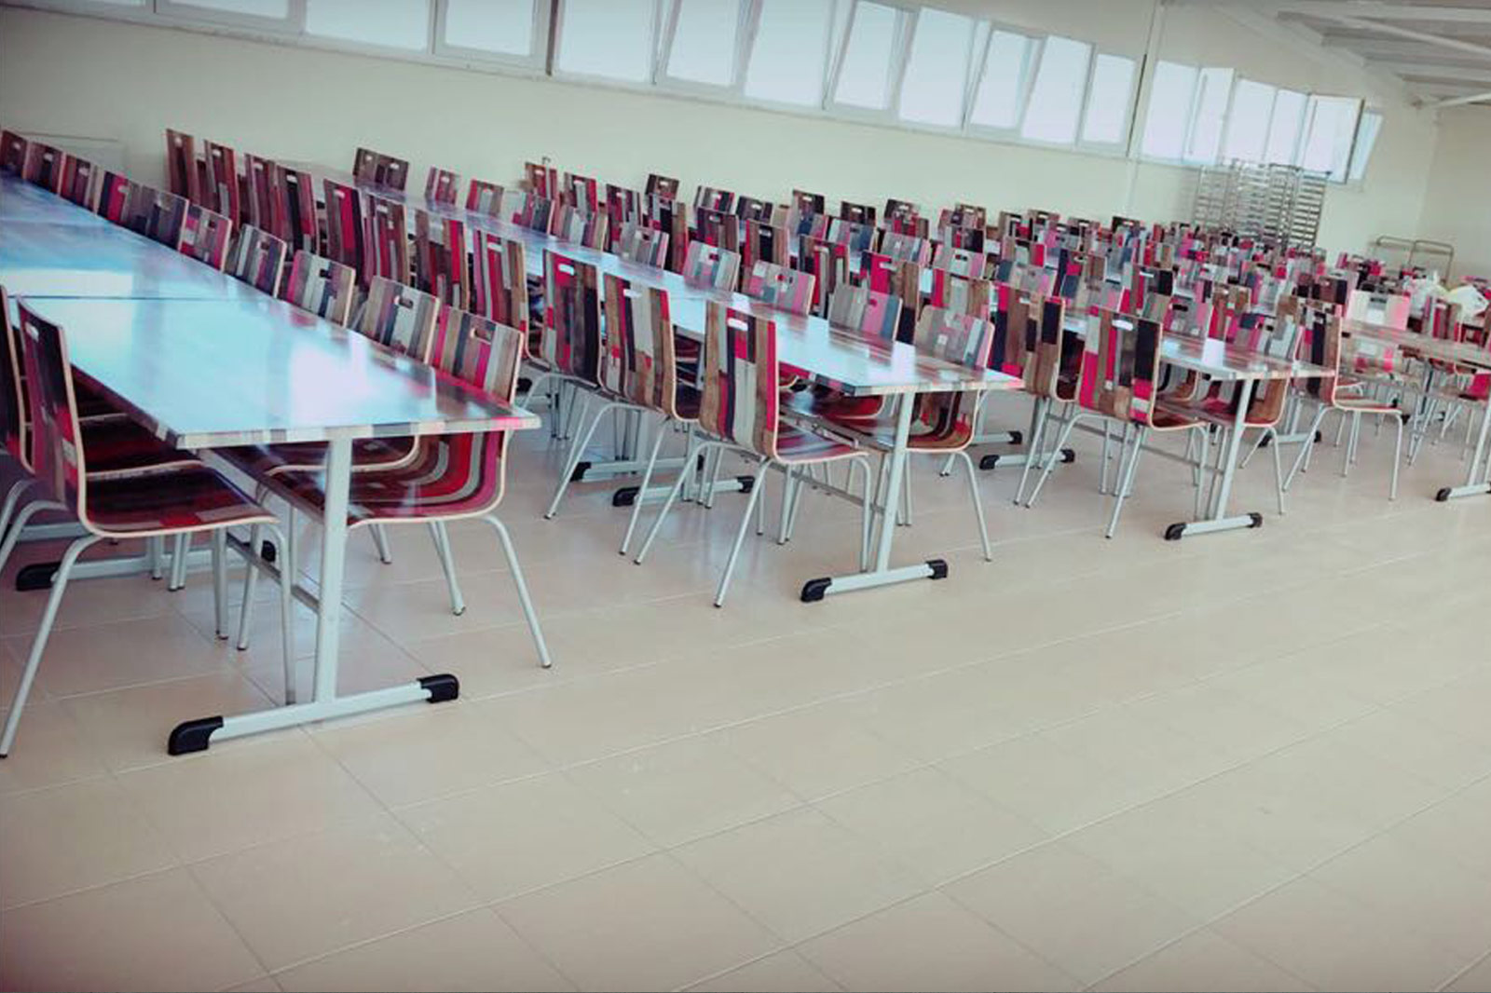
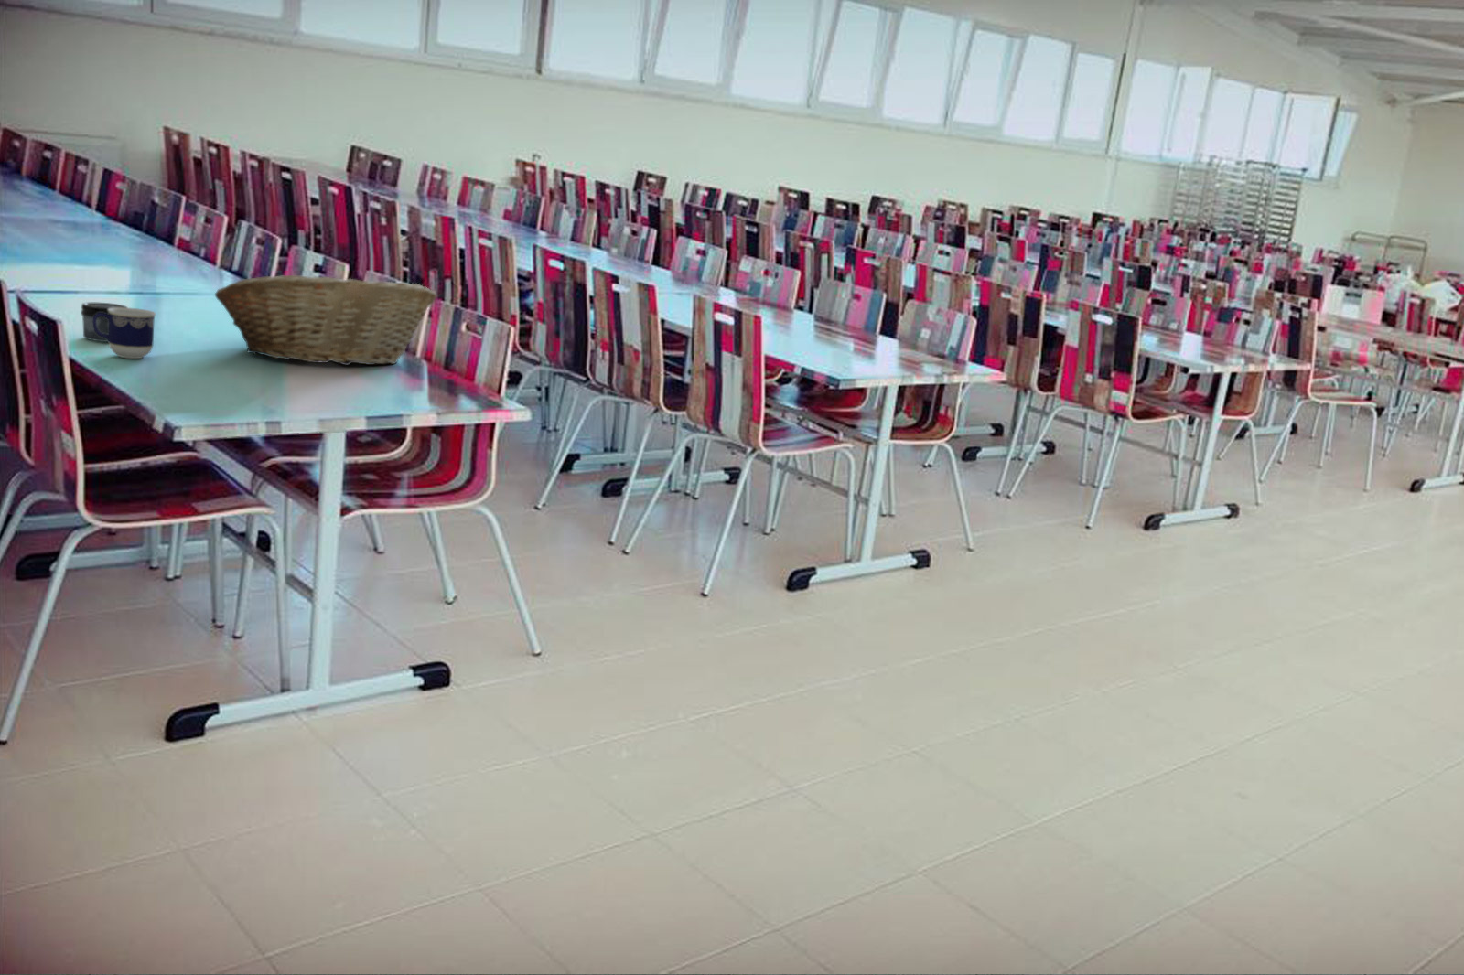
+ cup [93,307,157,359]
+ fruit basket [214,274,438,366]
+ jar [79,301,130,343]
